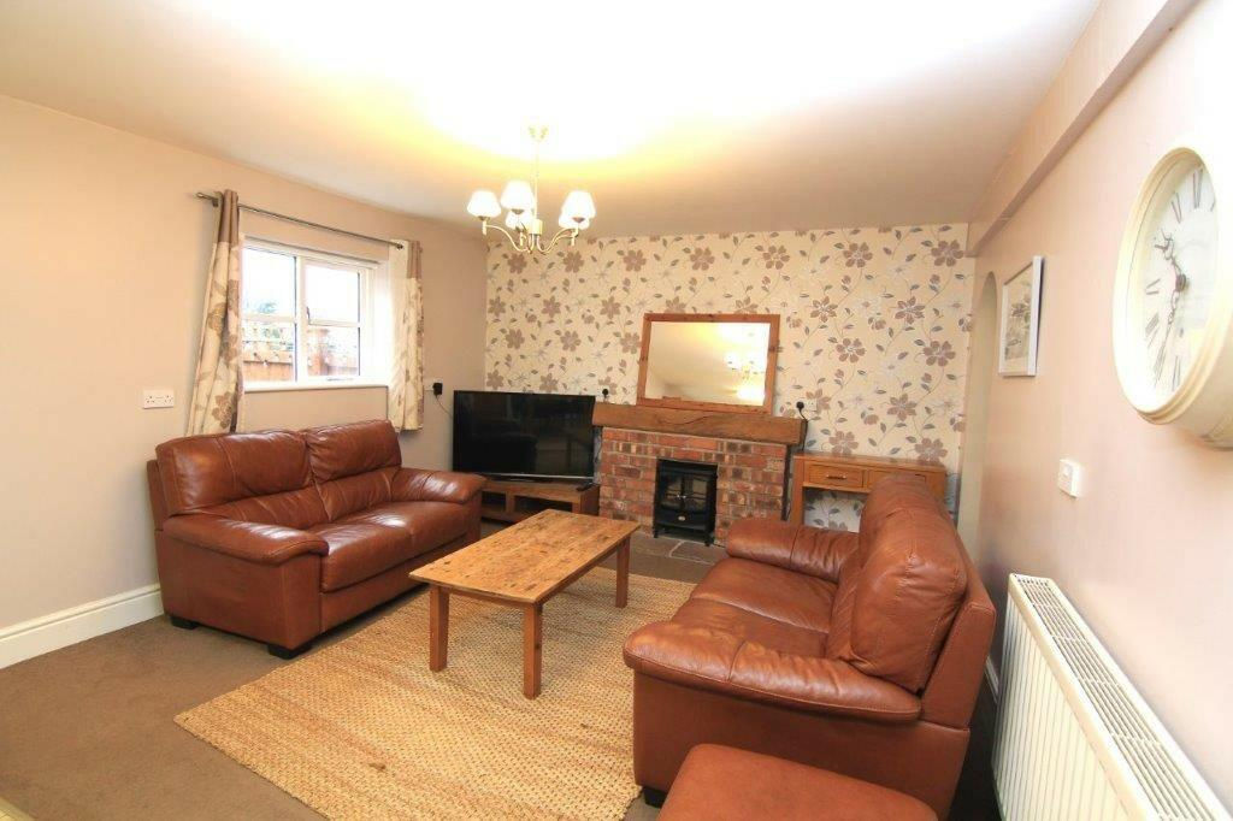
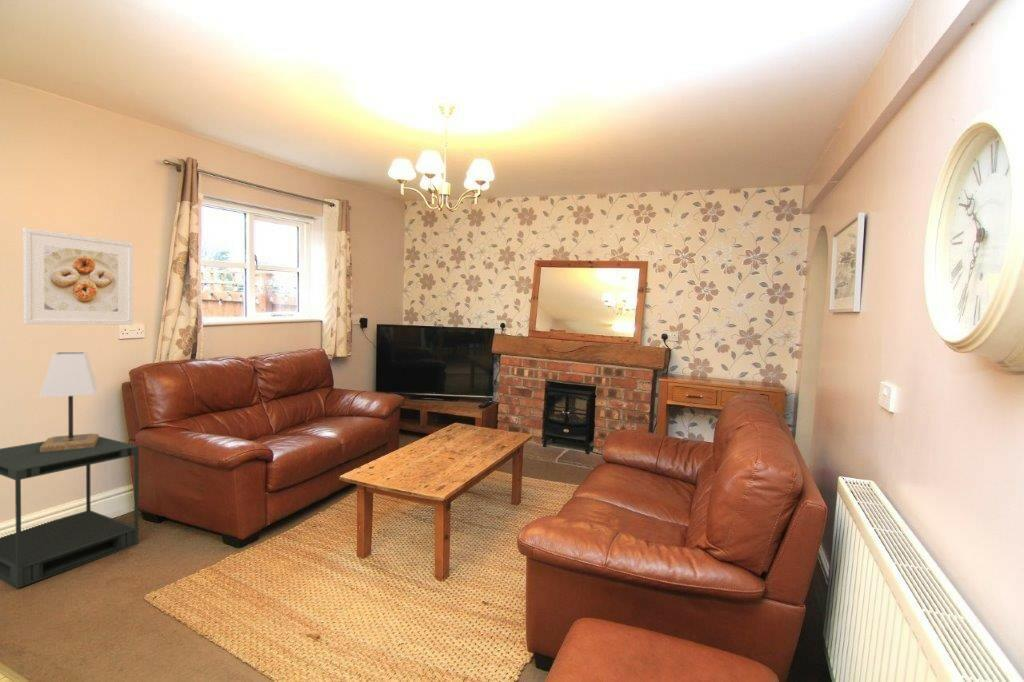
+ lamp [38,351,100,452]
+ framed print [22,227,134,326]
+ side table [0,435,140,589]
